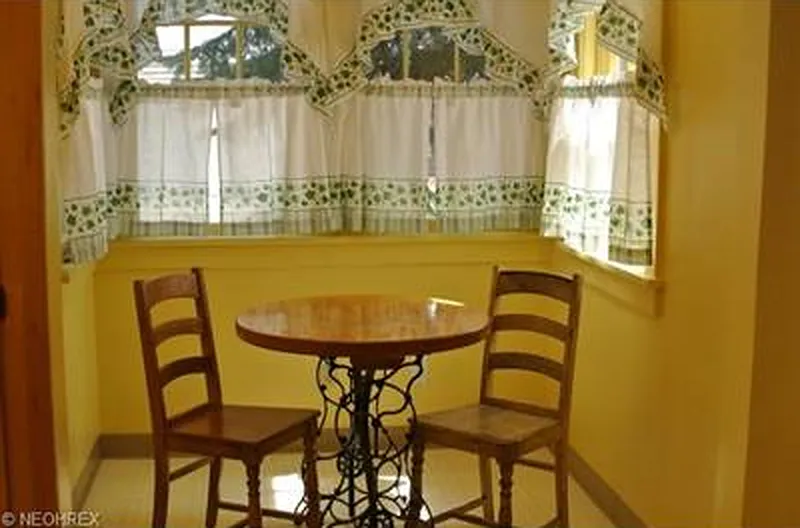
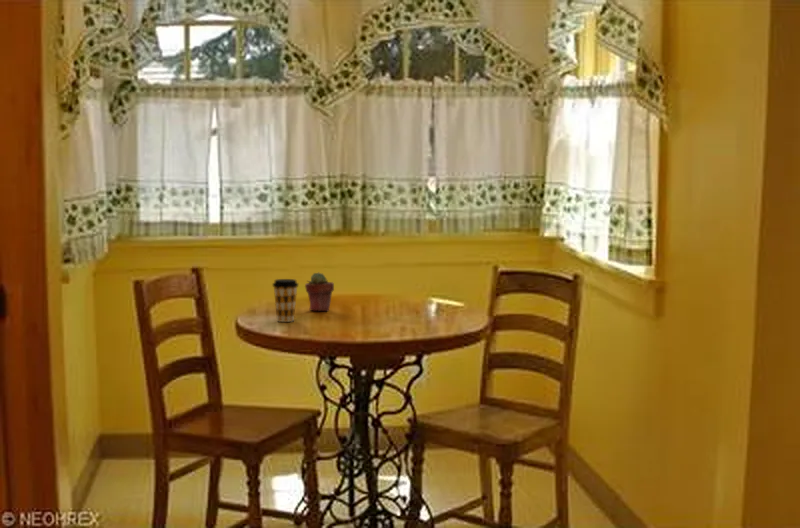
+ coffee cup [271,278,300,323]
+ potted succulent [304,272,335,312]
